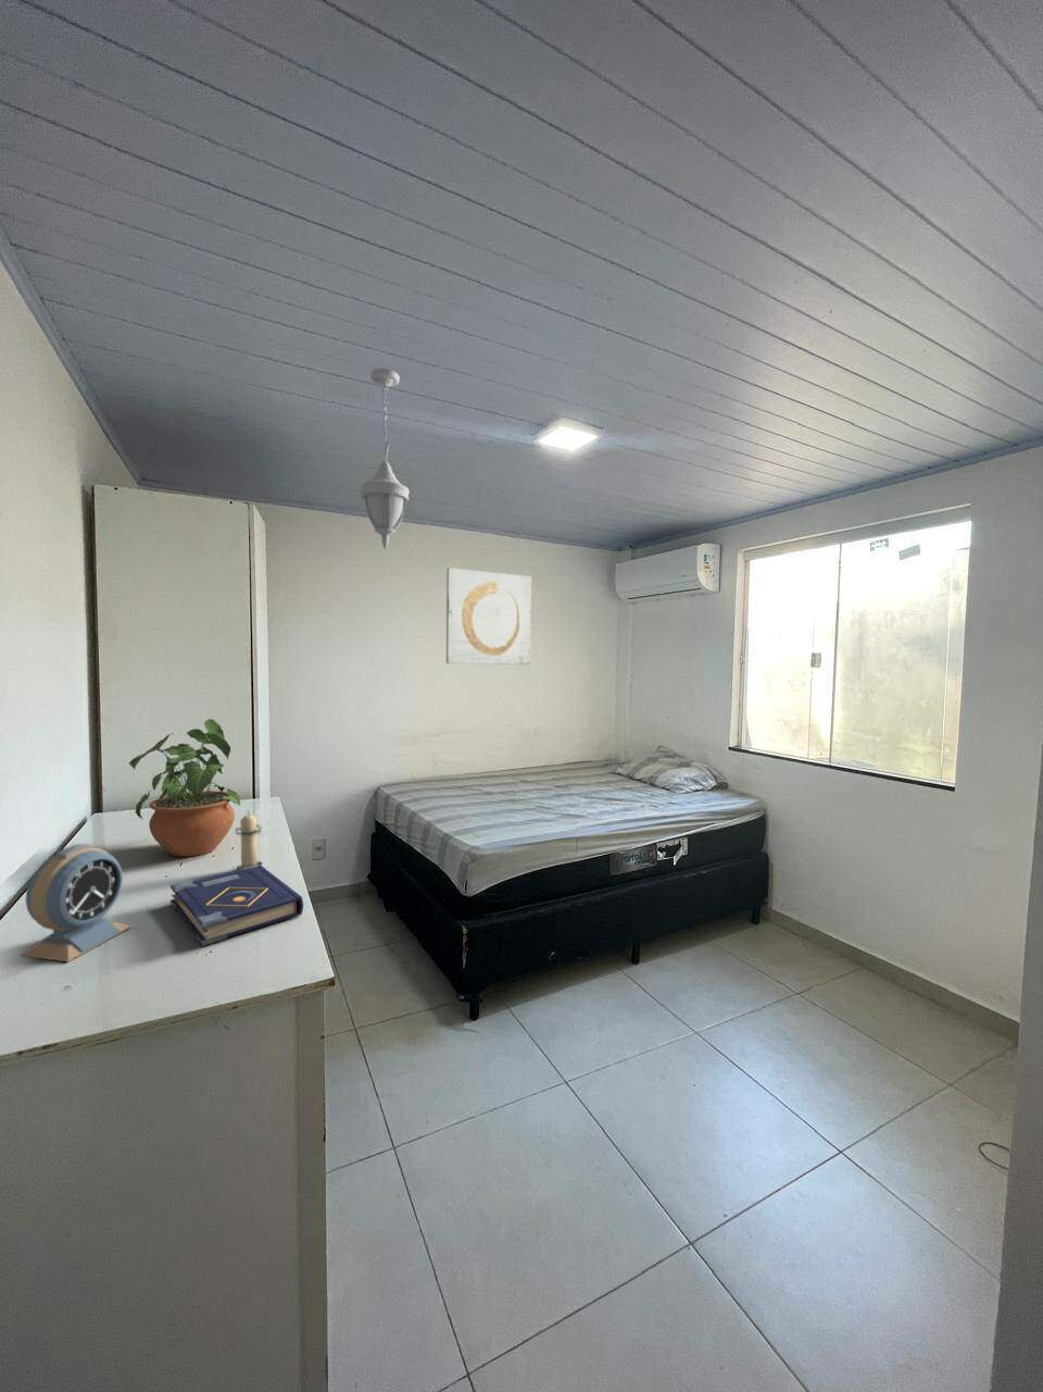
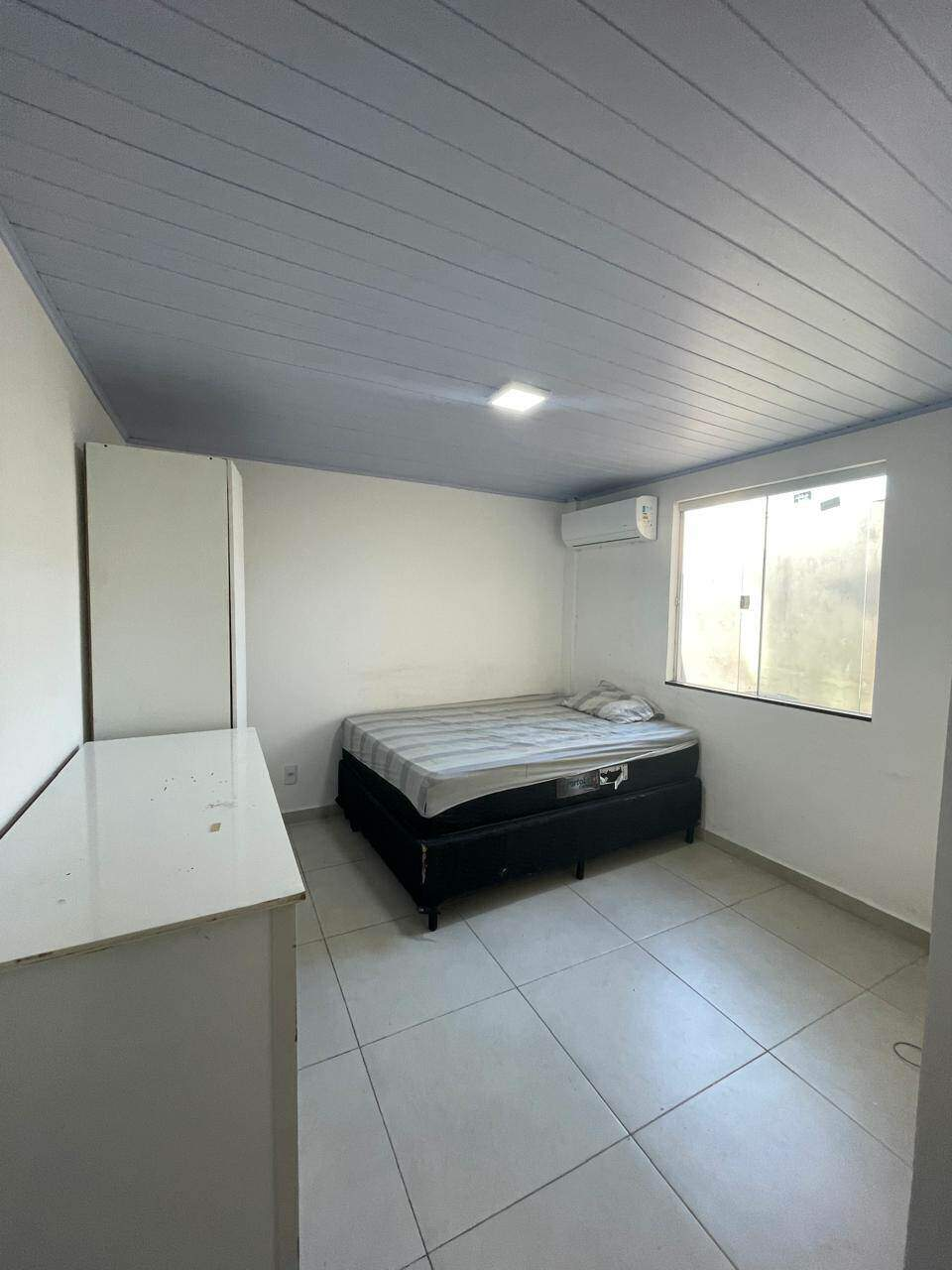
- alarm clock [20,843,133,962]
- wall art [446,567,532,665]
- pendant light [359,367,410,550]
- book [170,866,305,947]
- candle [233,809,263,871]
- potted plant [128,718,241,858]
